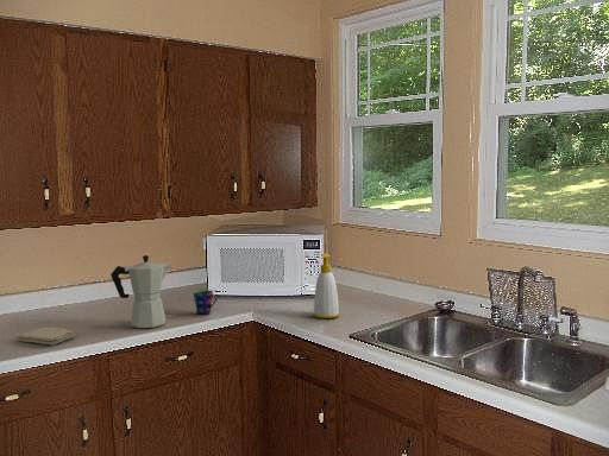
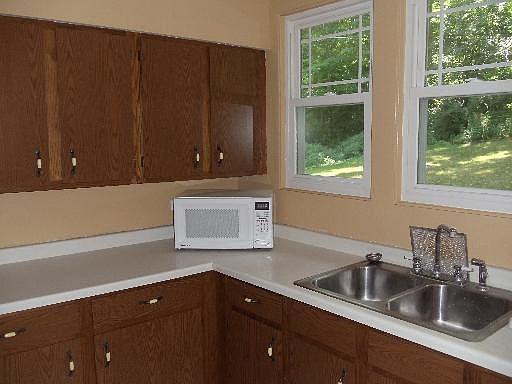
- washcloth [15,325,77,347]
- moka pot [109,254,174,329]
- cup [192,289,218,316]
- soap bottle [313,253,340,319]
